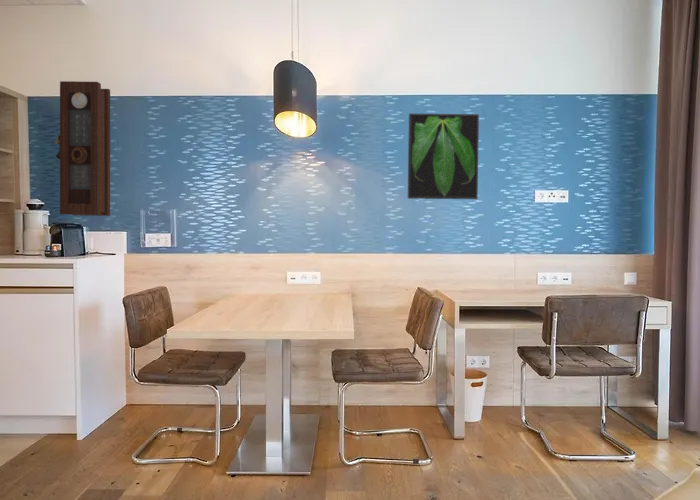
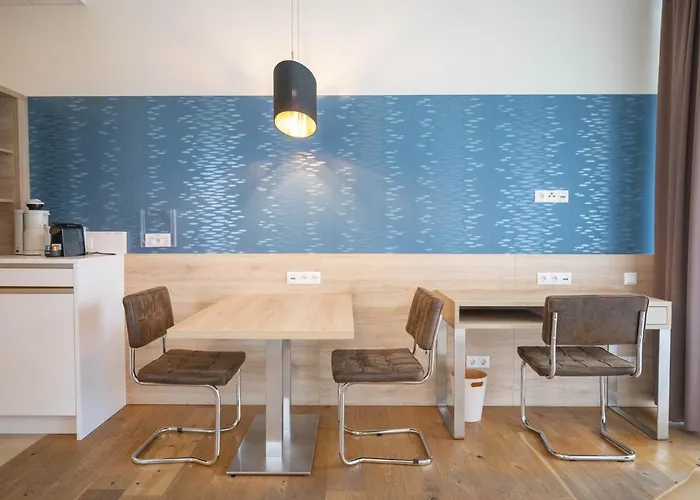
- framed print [407,112,480,200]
- pendulum clock [54,80,111,217]
